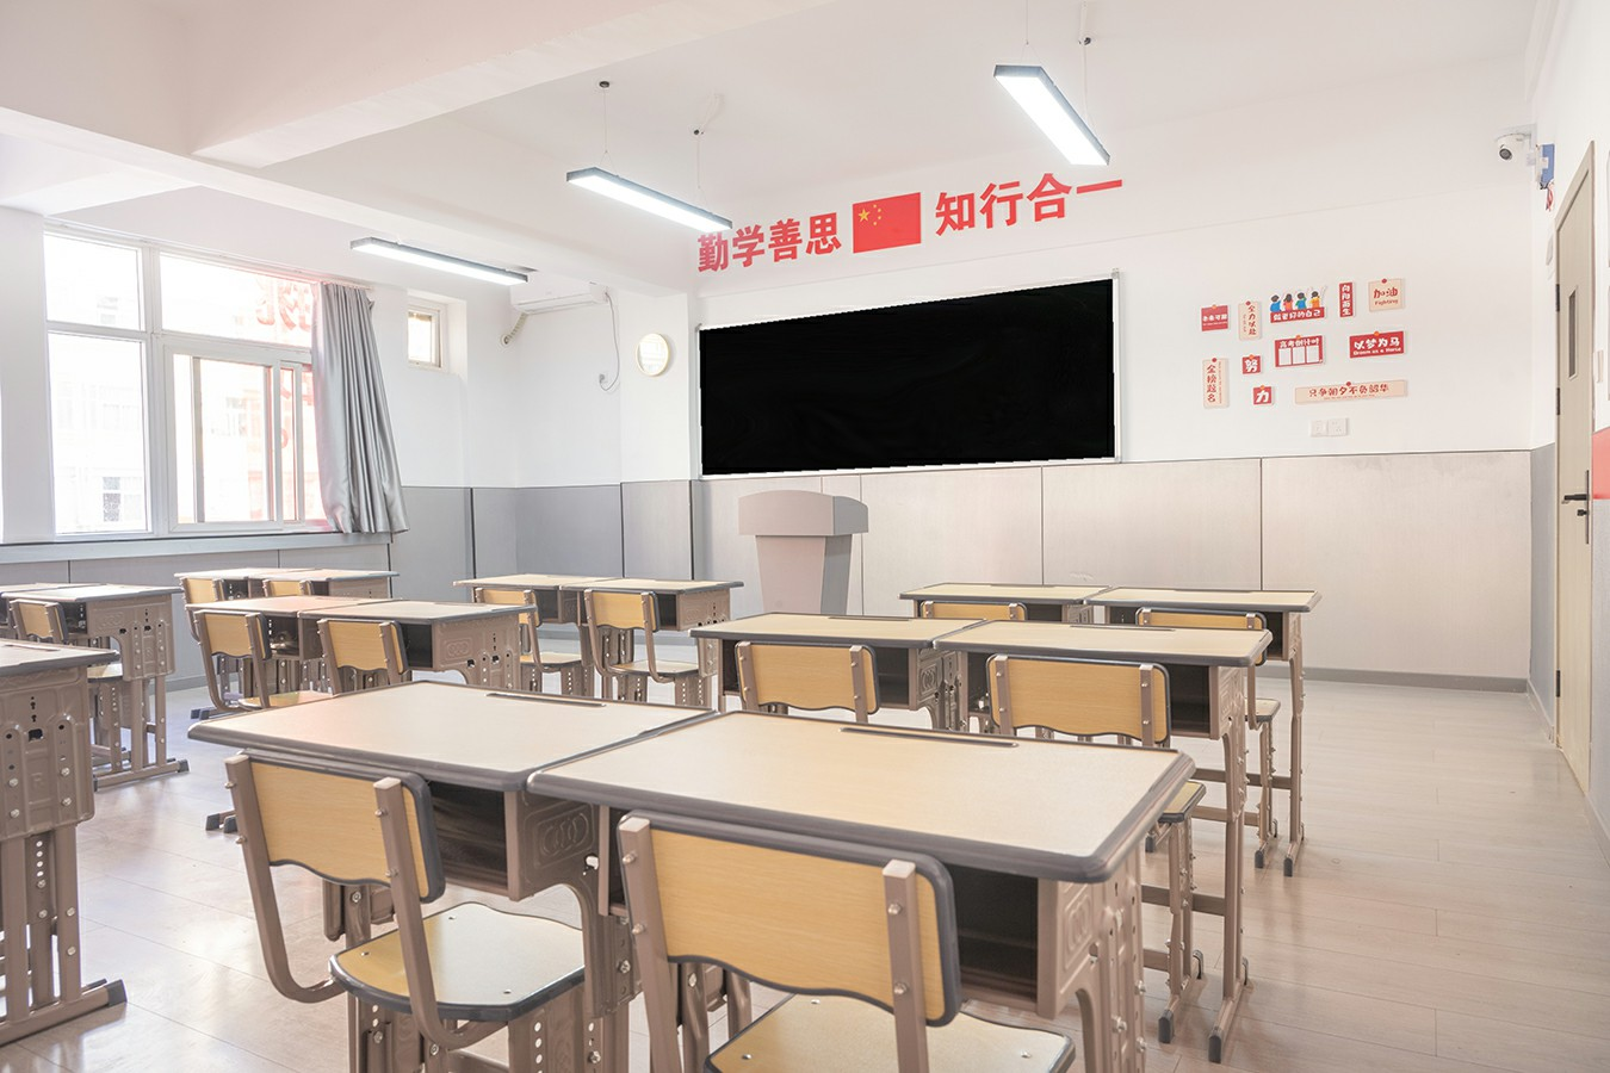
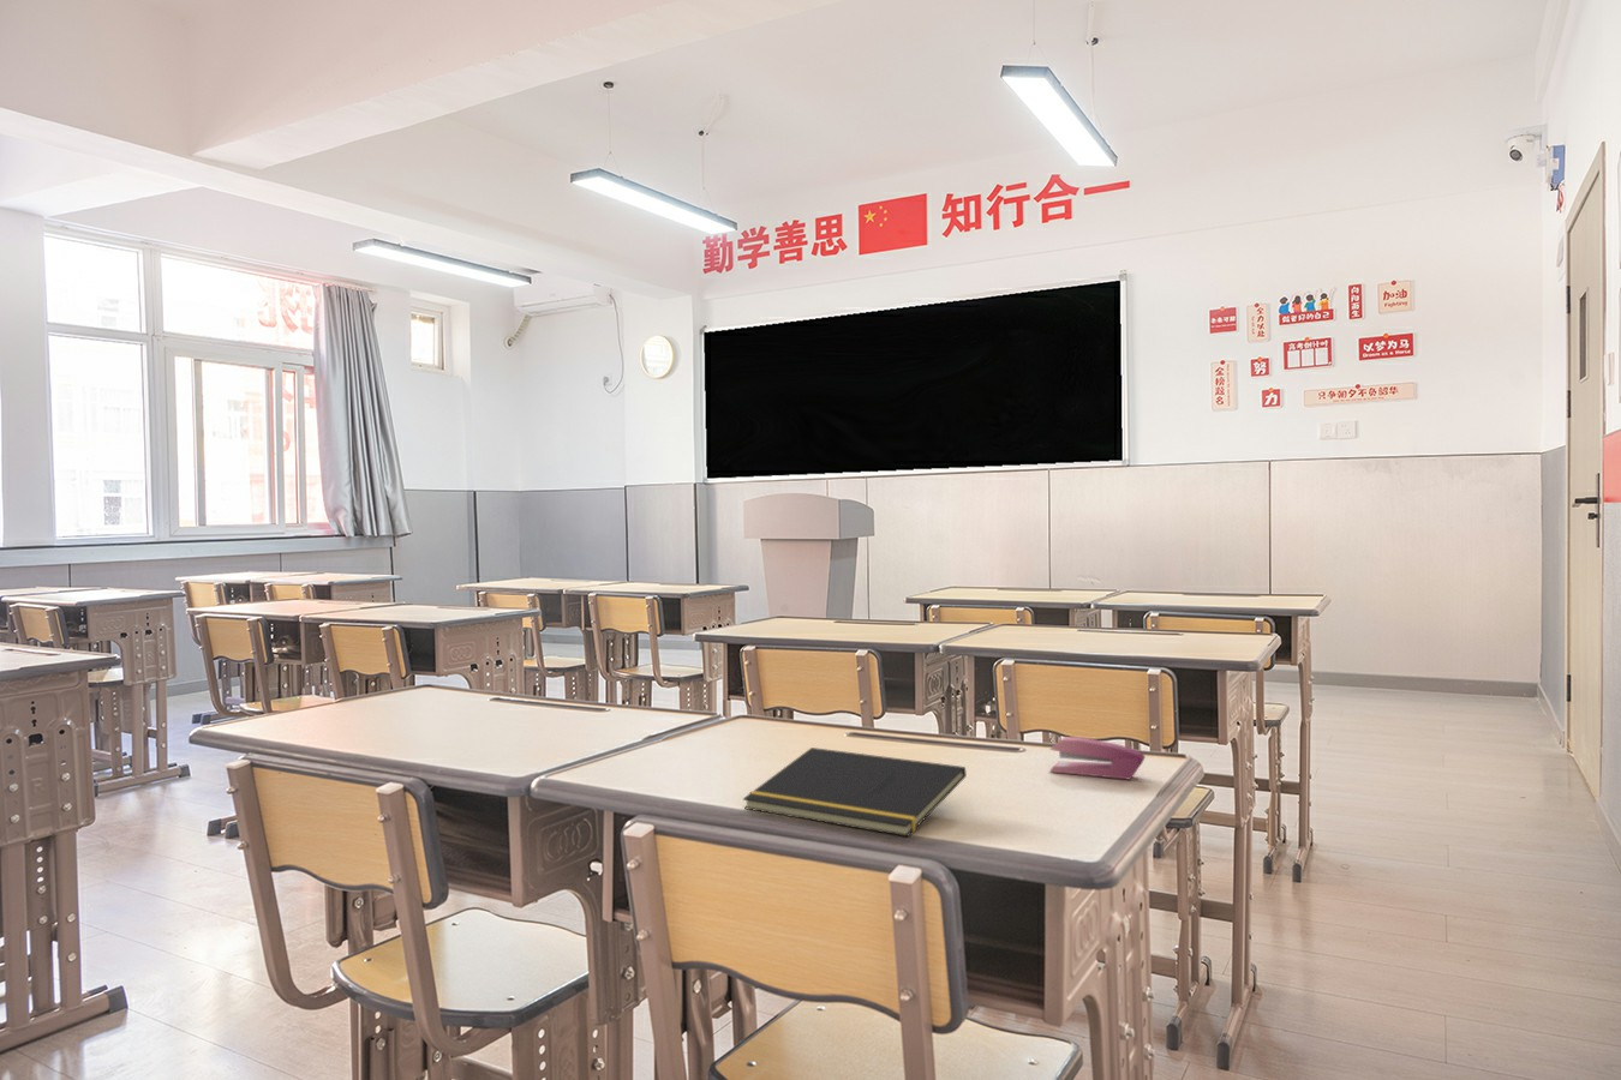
+ stapler [1048,735,1147,781]
+ notepad [742,746,967,838]
